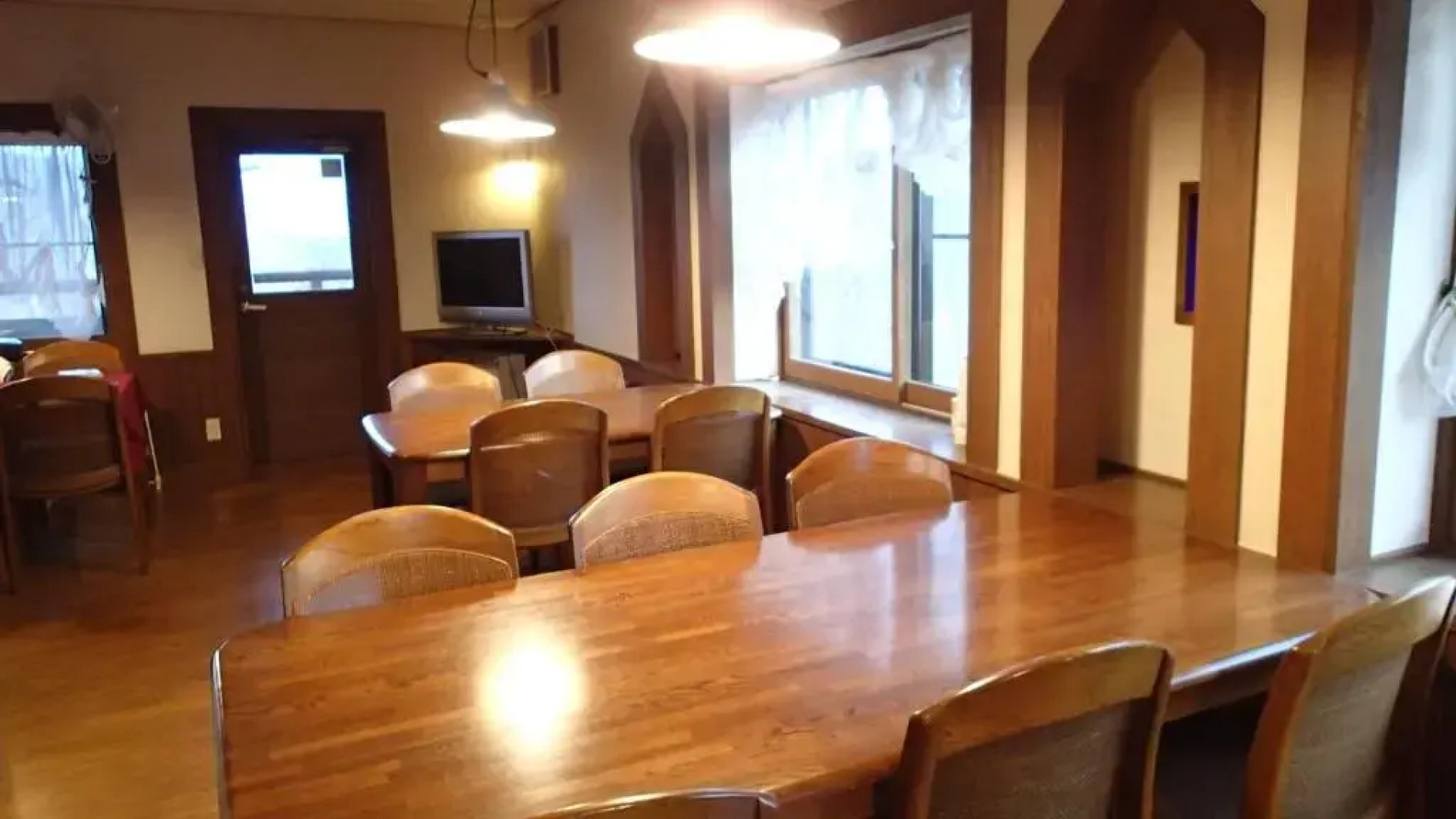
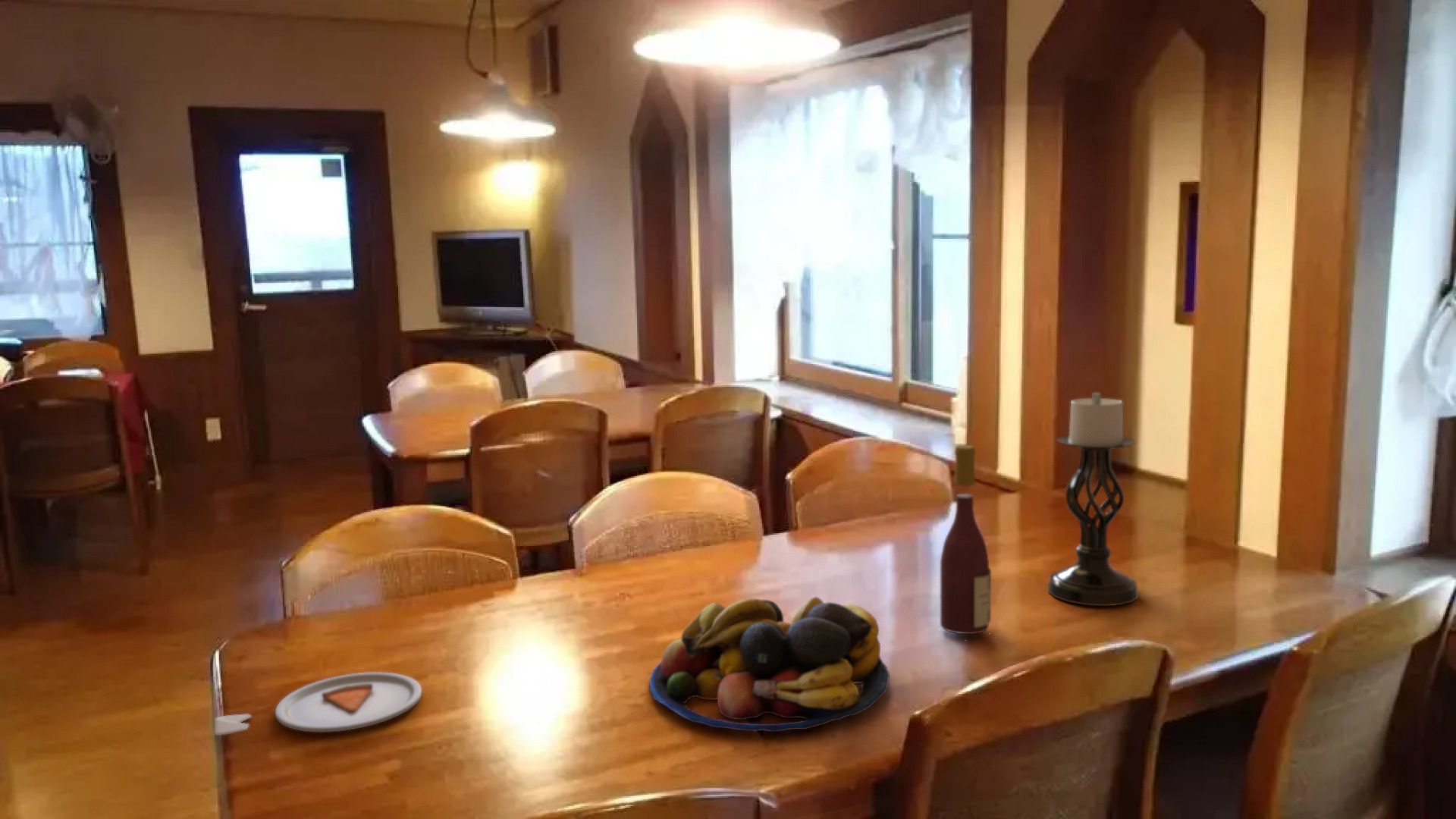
+ candle holder [1047,392,1139,607]
+ dinner plate [213,671,422,736]
+ fruit bowl [649,596,890,733]
+ wine bottle [940,444,992,635]
